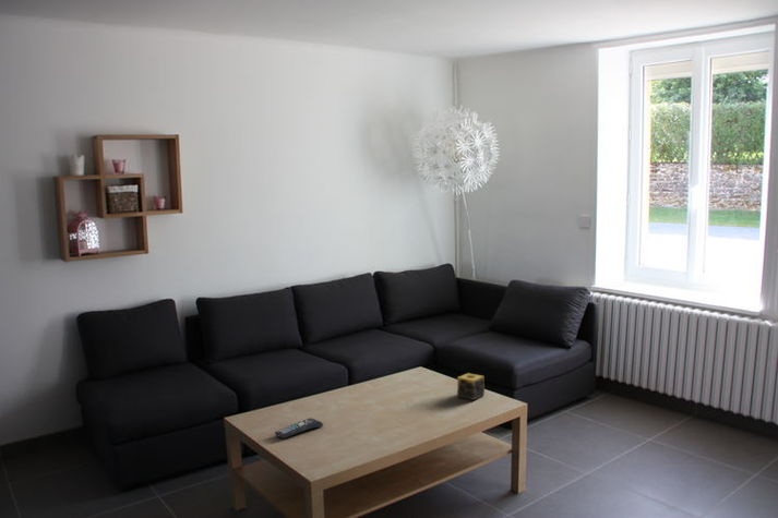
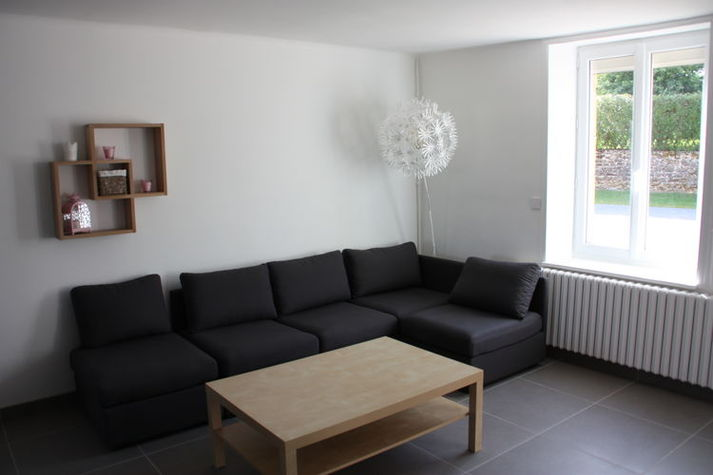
- remote control [274,417,324,439]
- candle [456,372,486,401]
